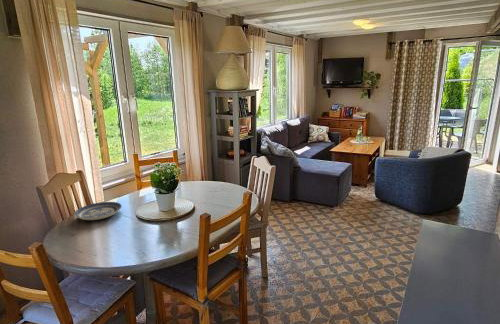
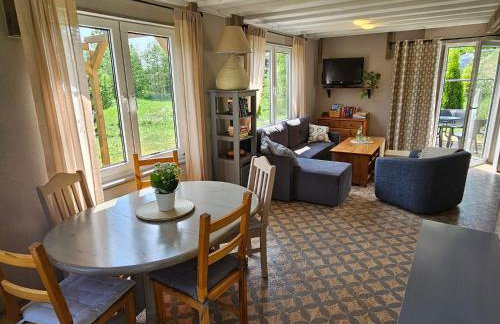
- plate [73,201,123,221]
